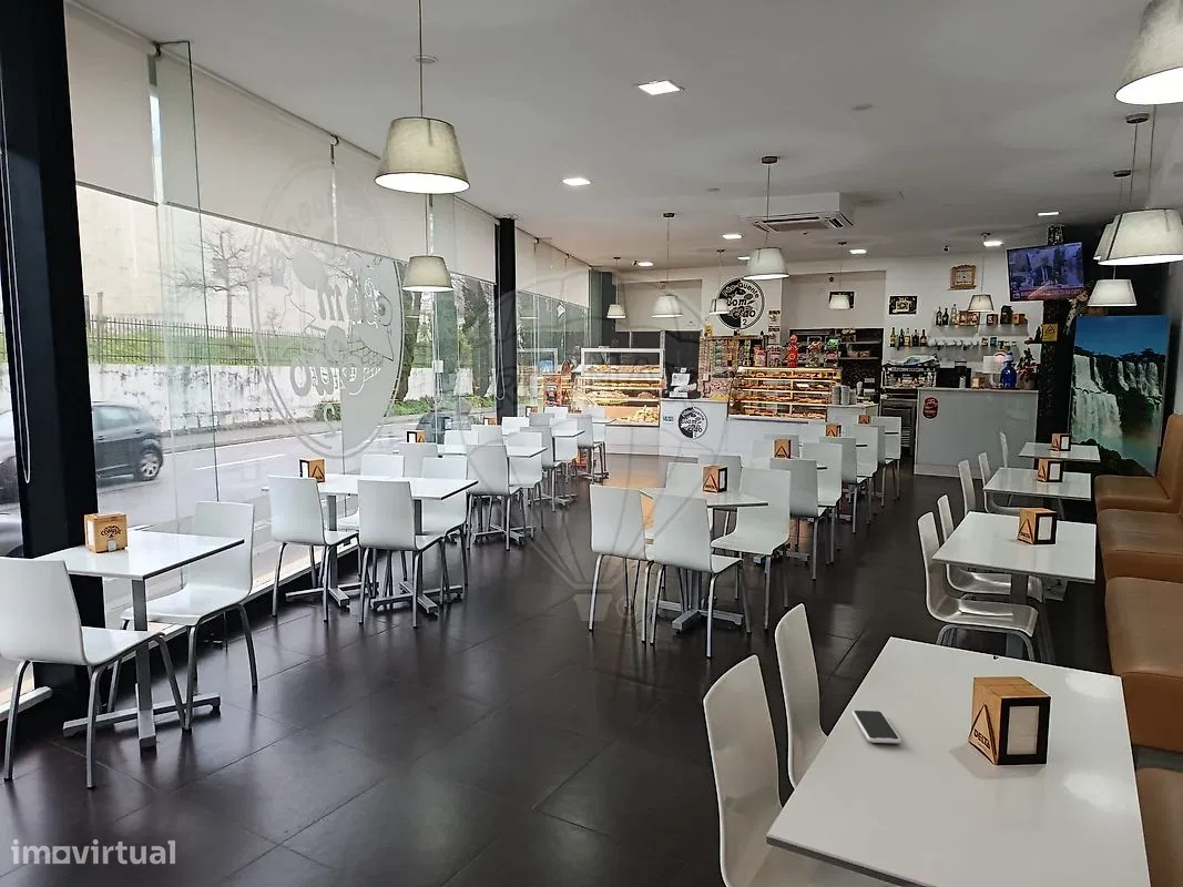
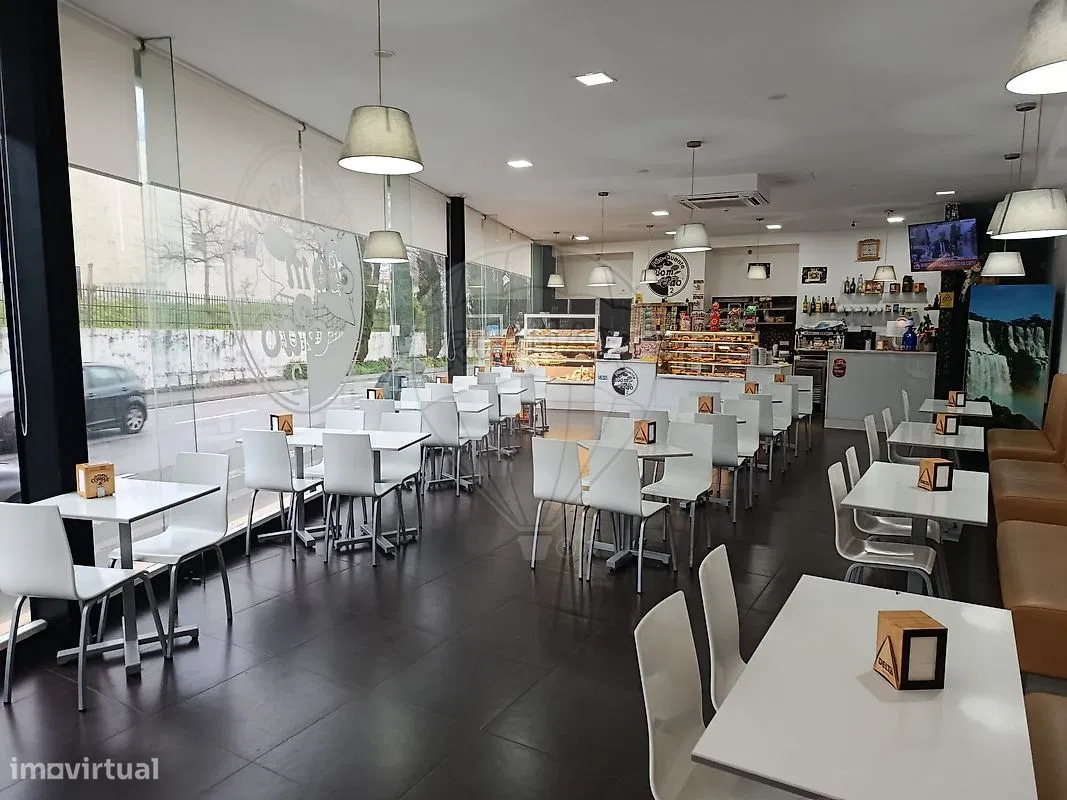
- smartphone [851,710,901,744]
